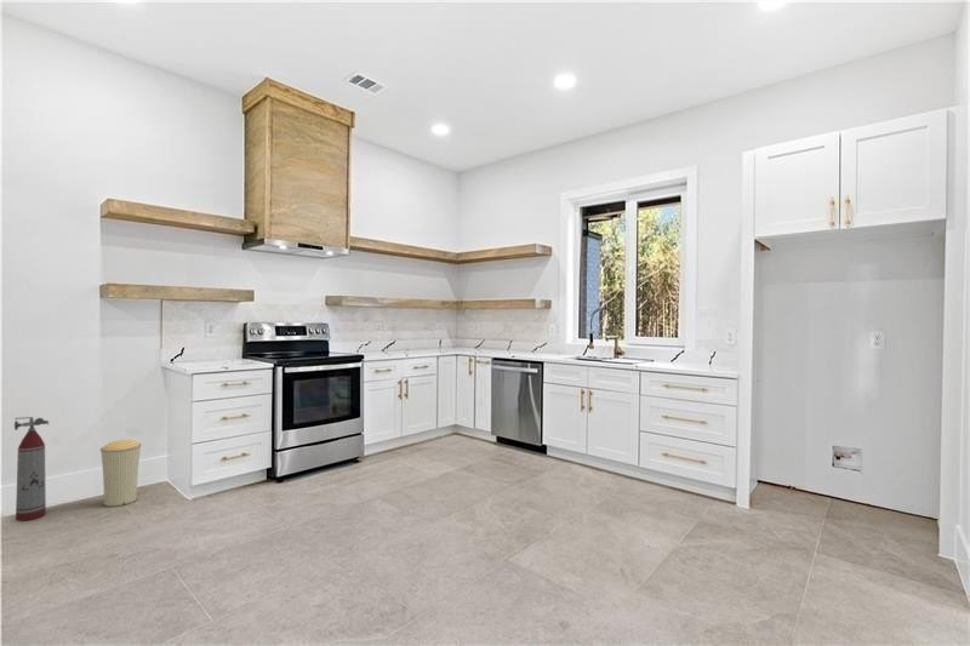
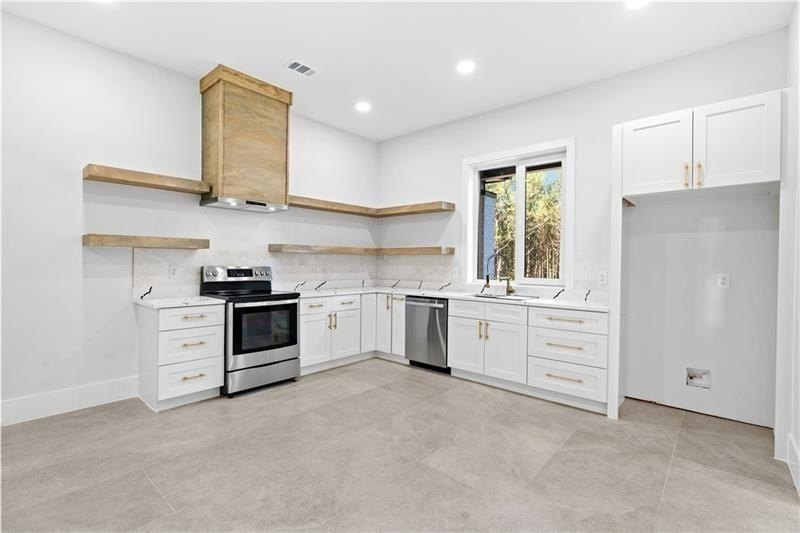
- trash can [99,439,143,508]
- fire extinguisher [13,416,50,522]
